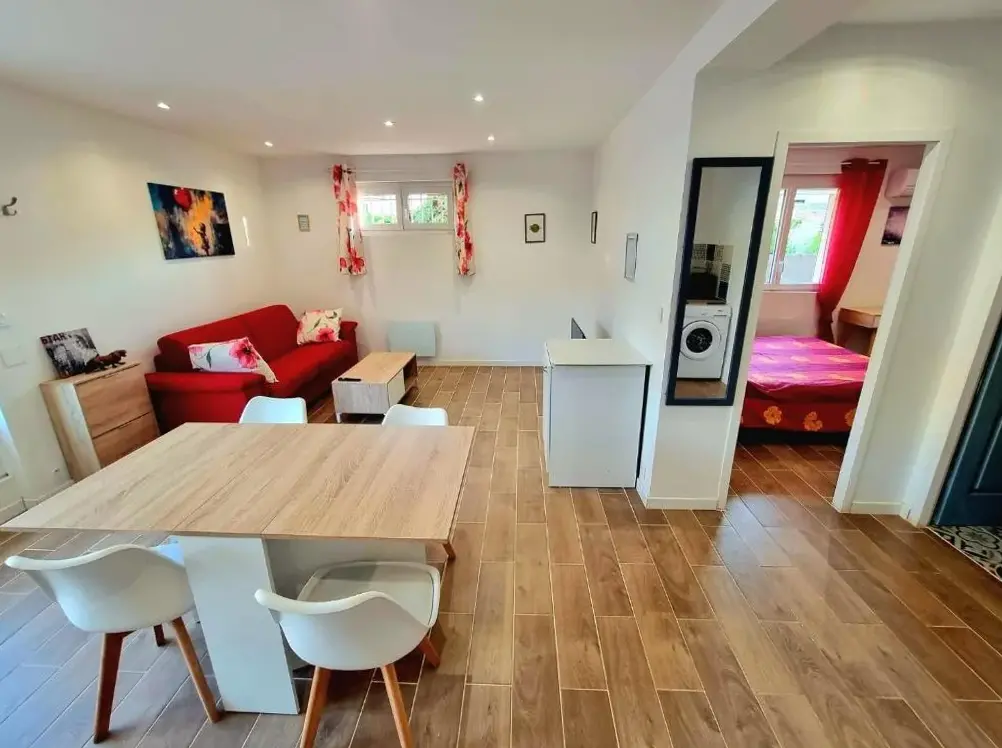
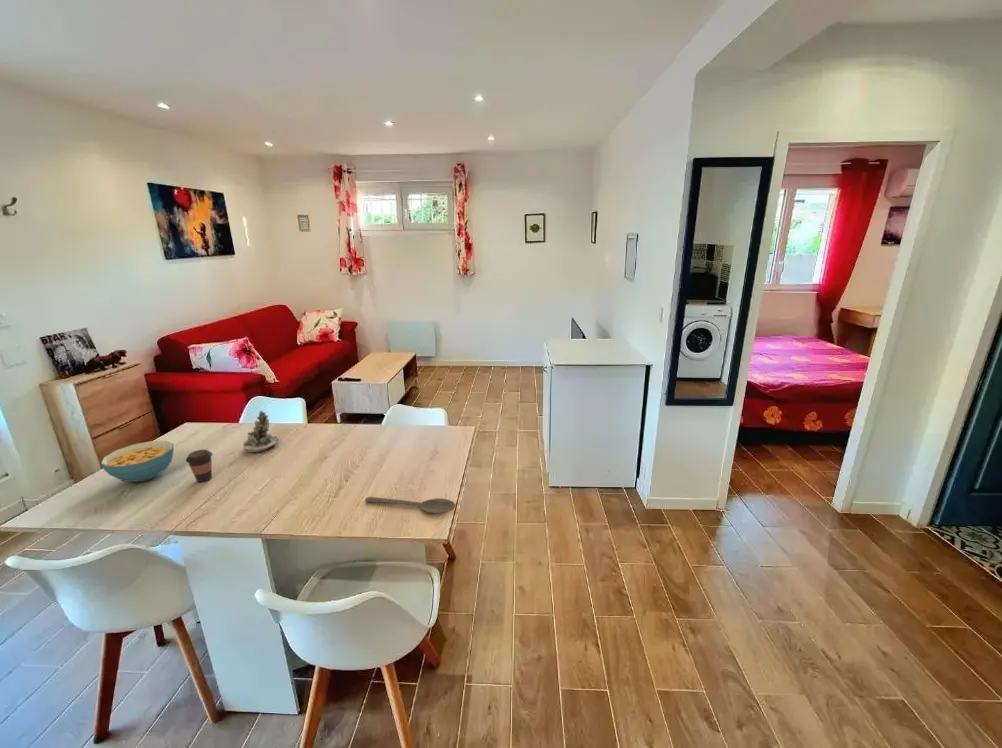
+ cereal bowl [100,440,175,483]
+ wooden spoon [364,496,456,514]
+ coffee cup [185,448,214,483]
+ succulent planter [242,410,280,454]
